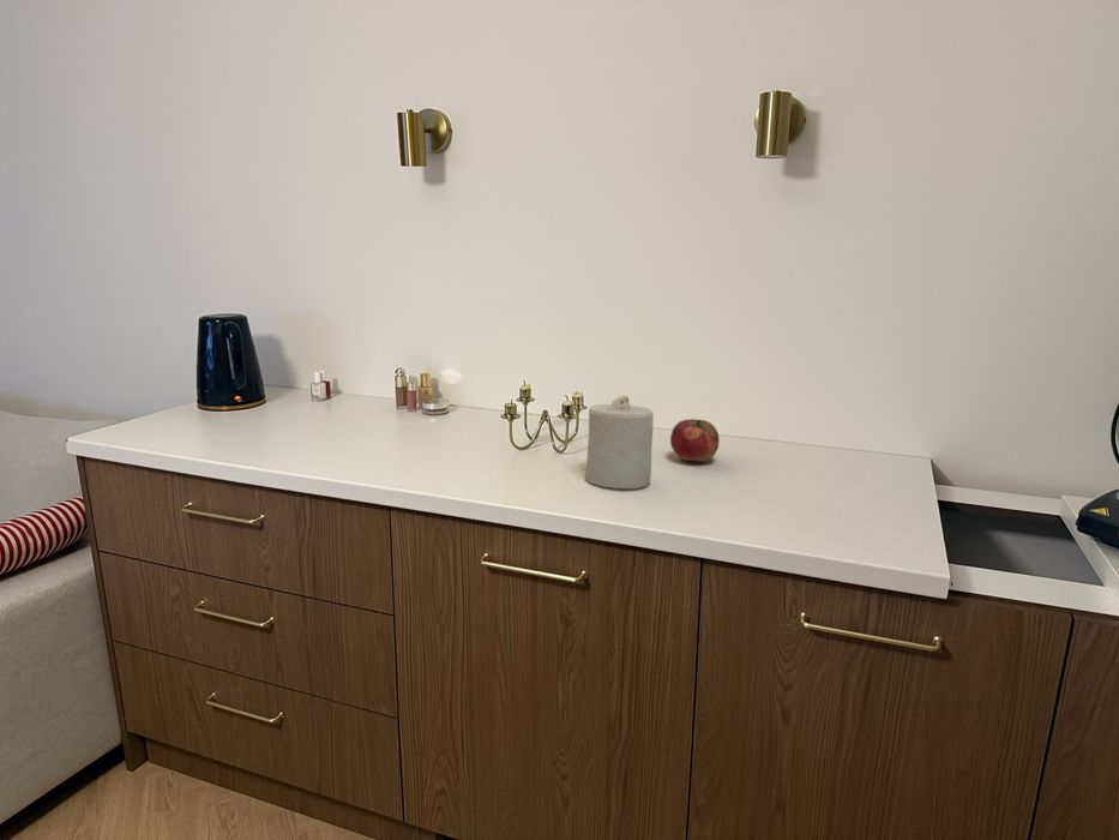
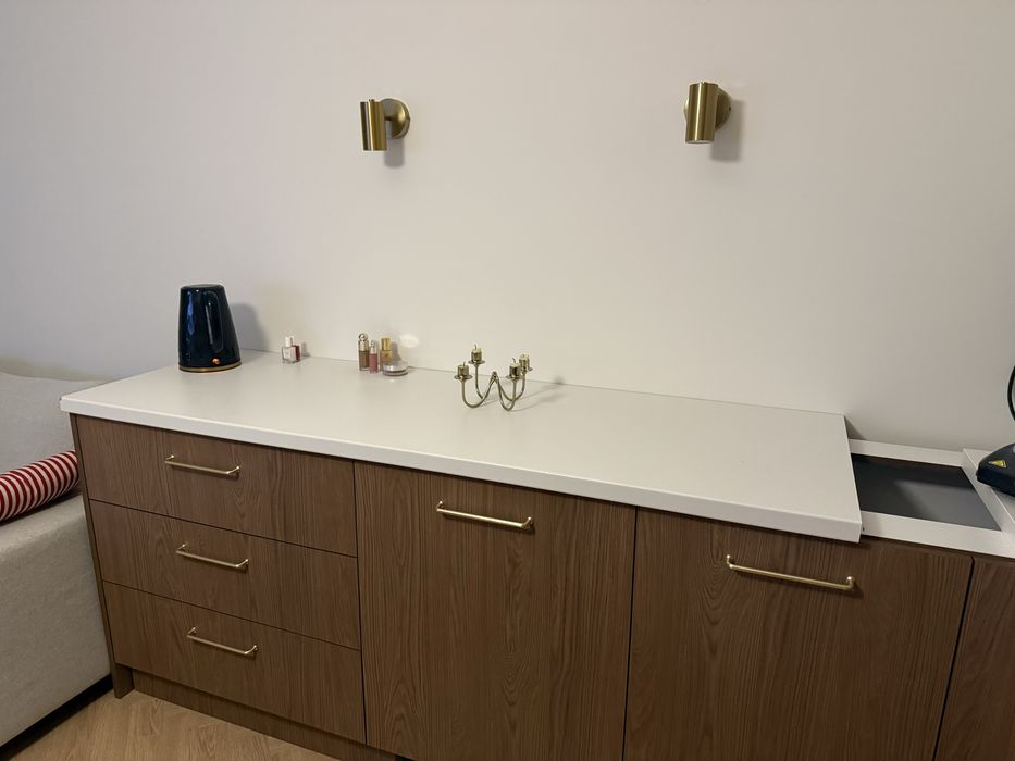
- fruit [669,418,721,462]
- candle [584,395,654,490]
